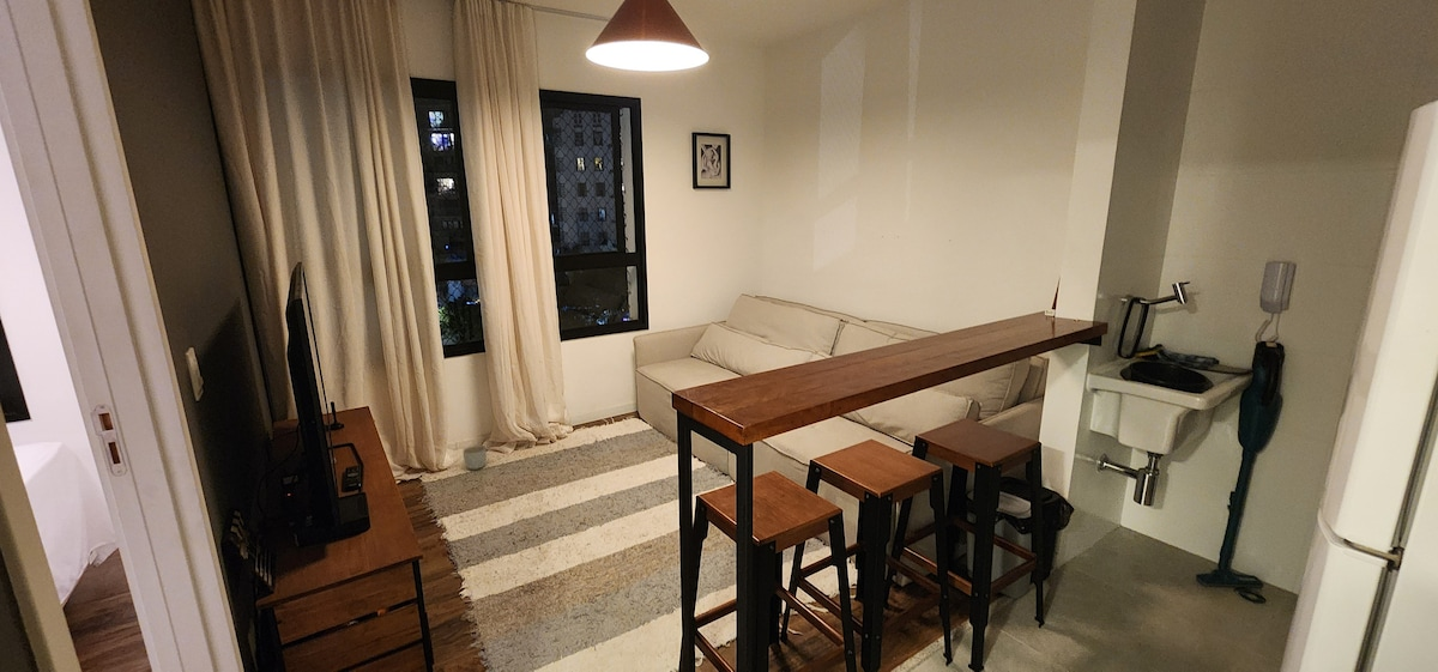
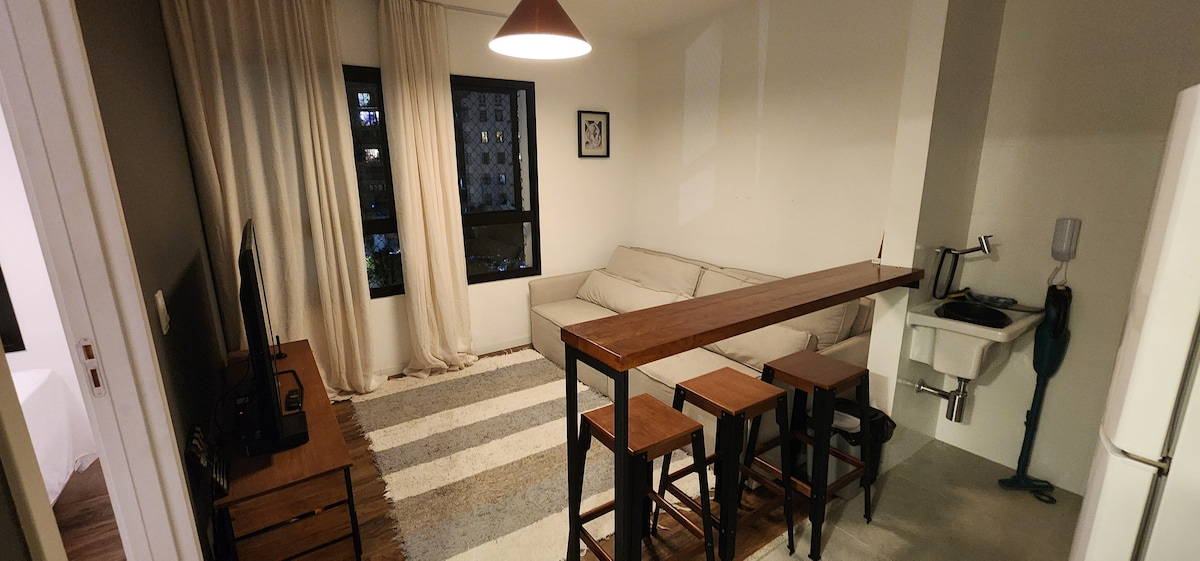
- planter [461,444,488,471]
